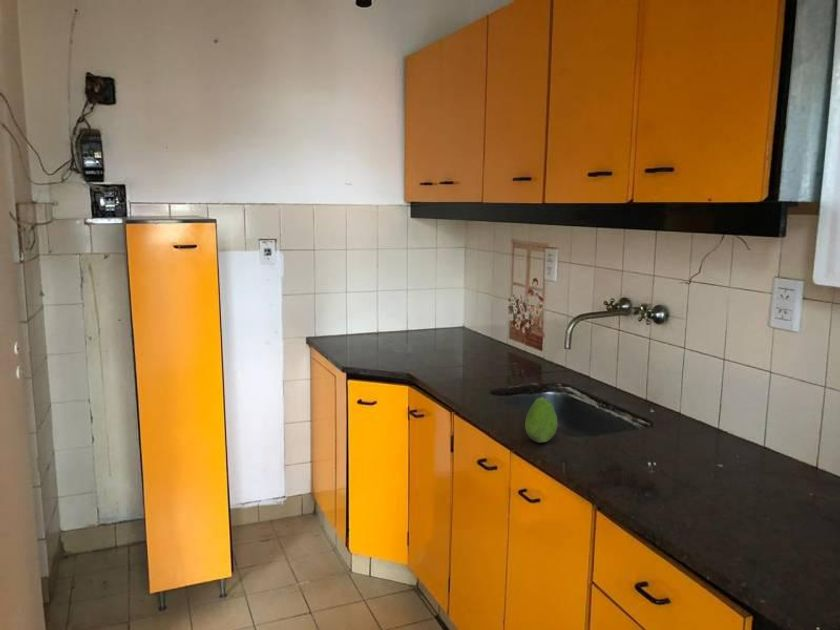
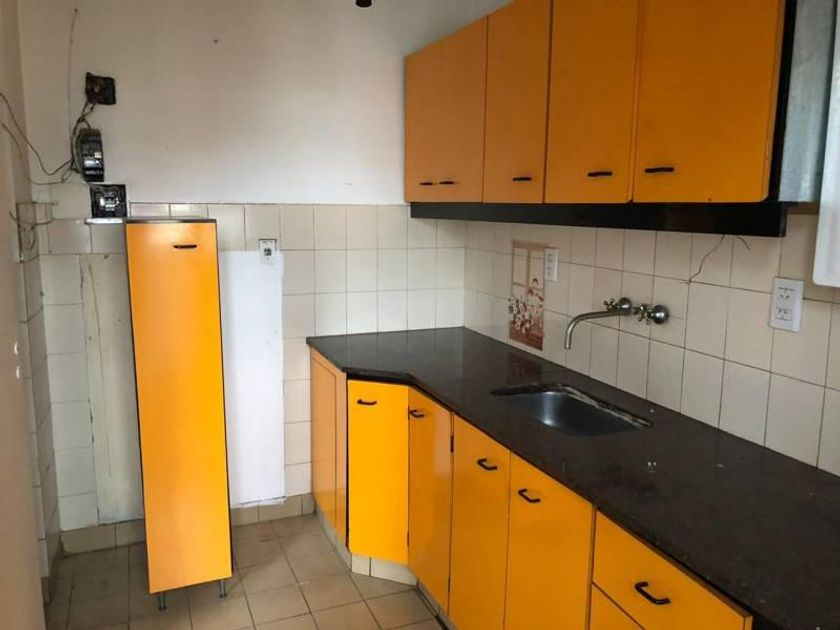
- fruit [524,396,558,444]
